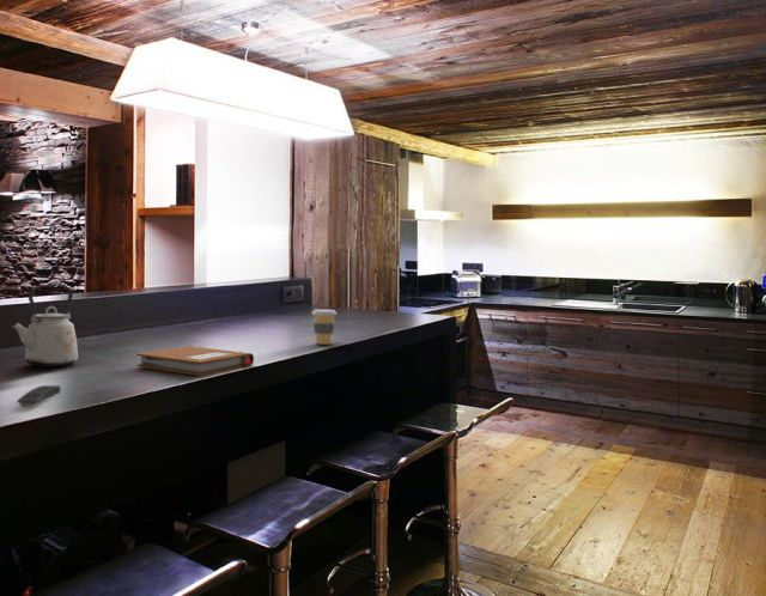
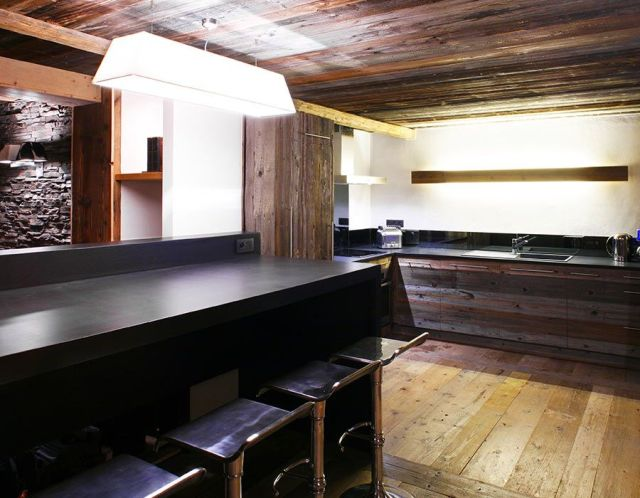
- kettle [10,284,79,369]
- coffee cup [310,309,338,346]
- remote control [16,384,62,408]
- notebook [135,345,255,377]
